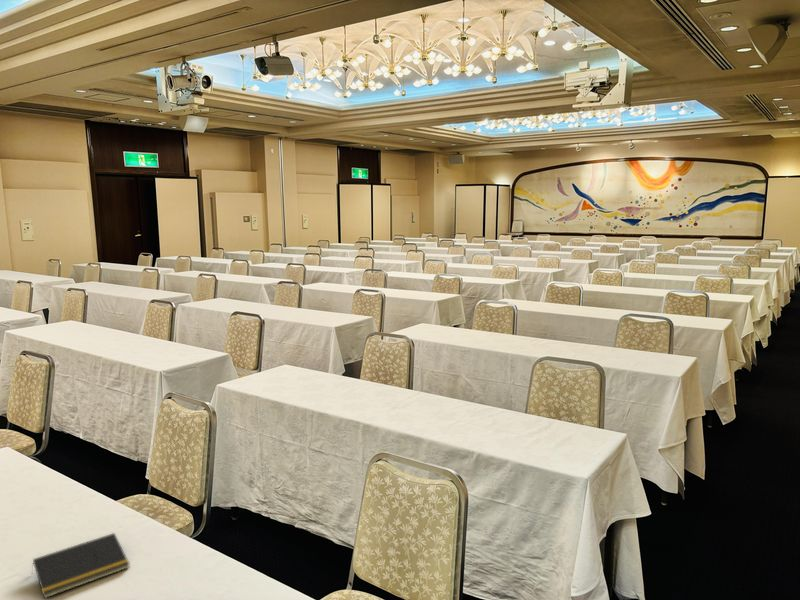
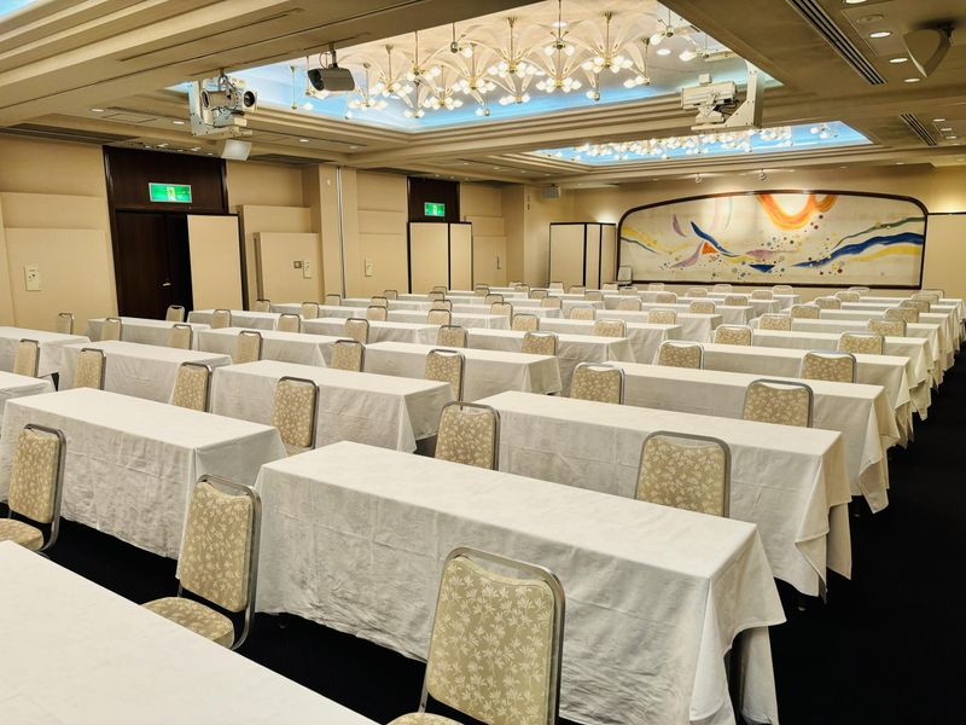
- notepad [31,532,131,599]
